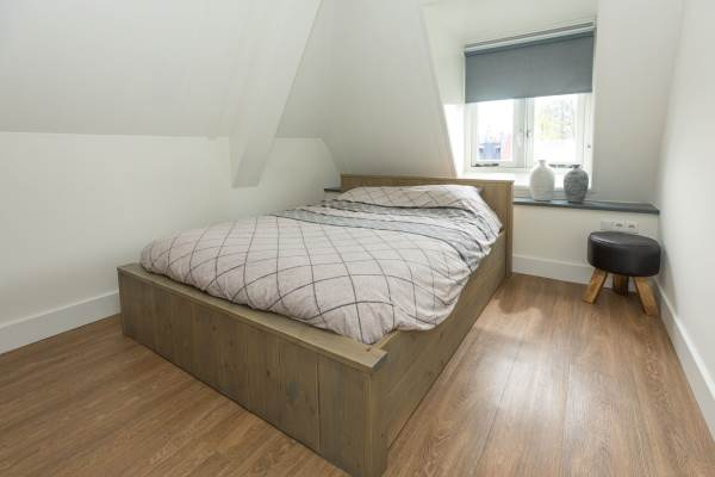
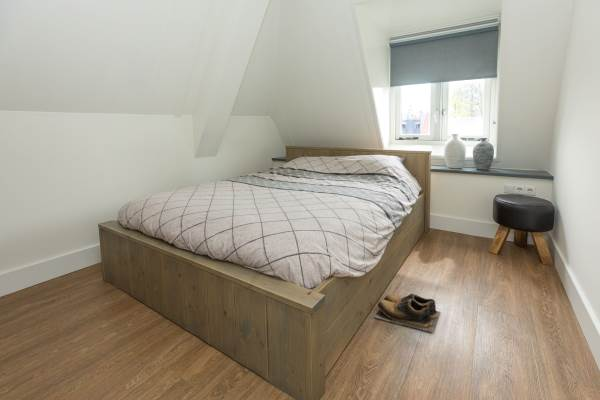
+ shoes [373,293,441,333]
